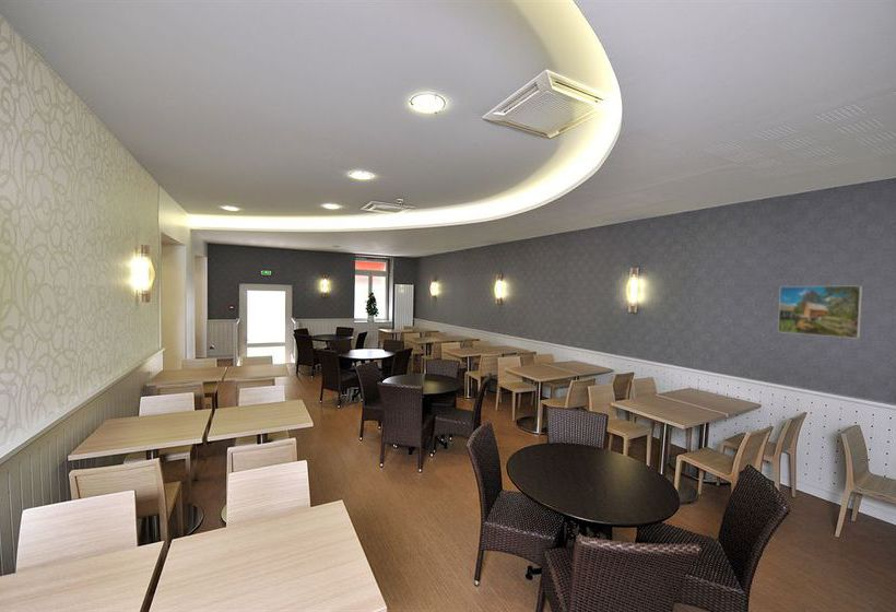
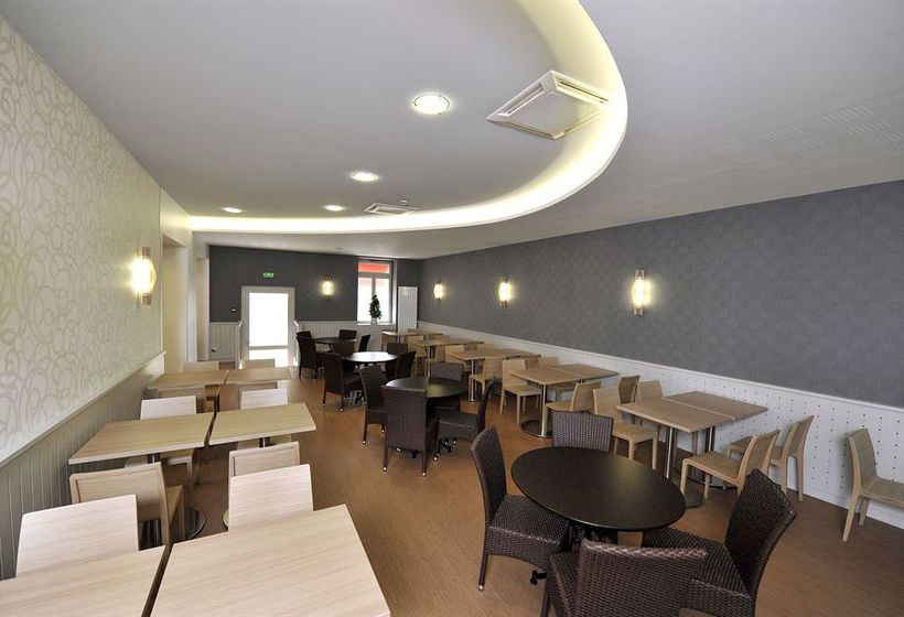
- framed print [777,285,863,340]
